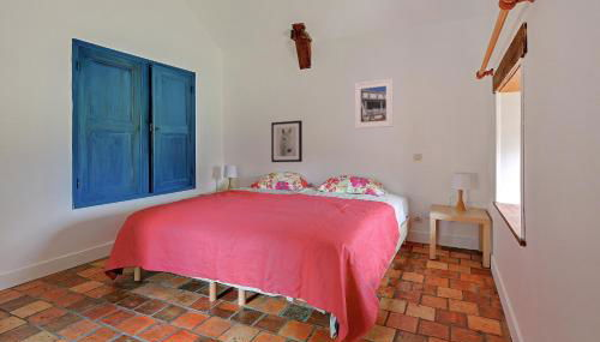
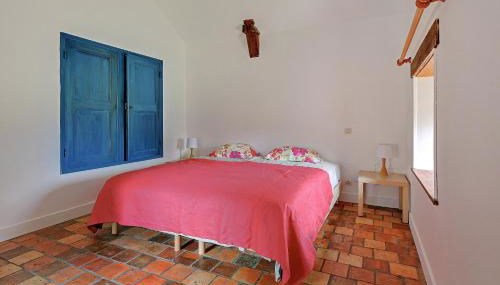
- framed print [354,78,394,130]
- wall art [270,119,304,163]
